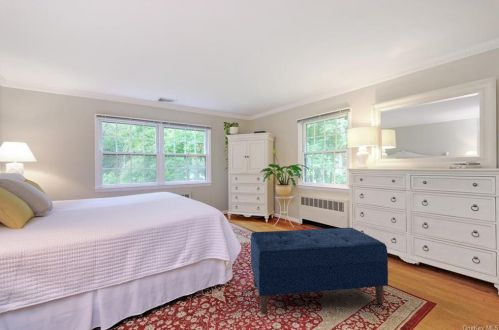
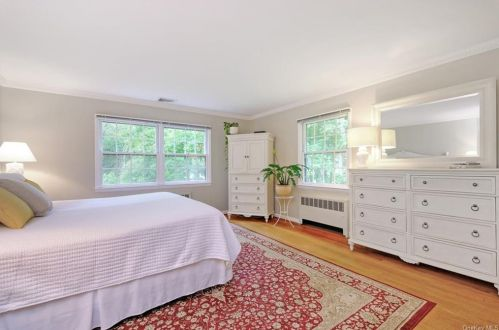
- bench [250,227,389,315]
